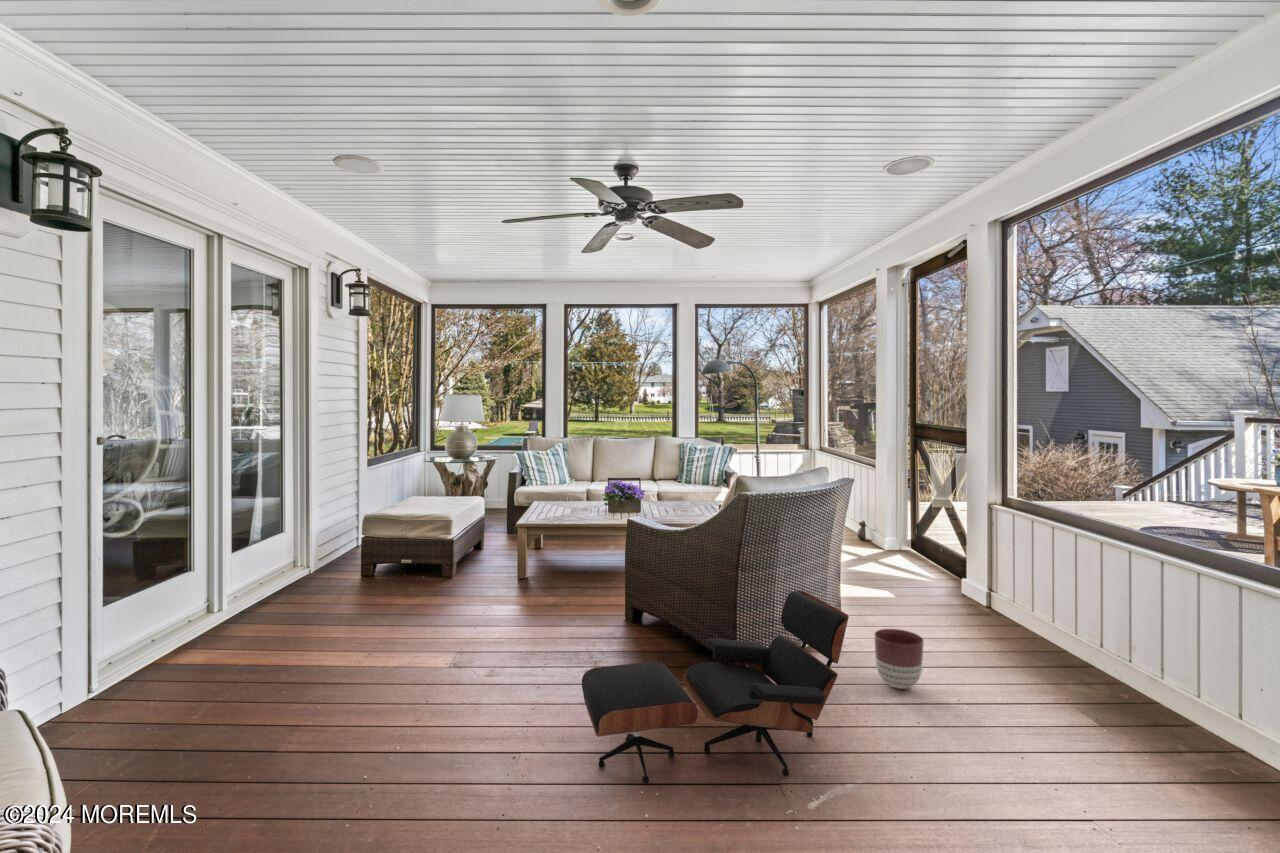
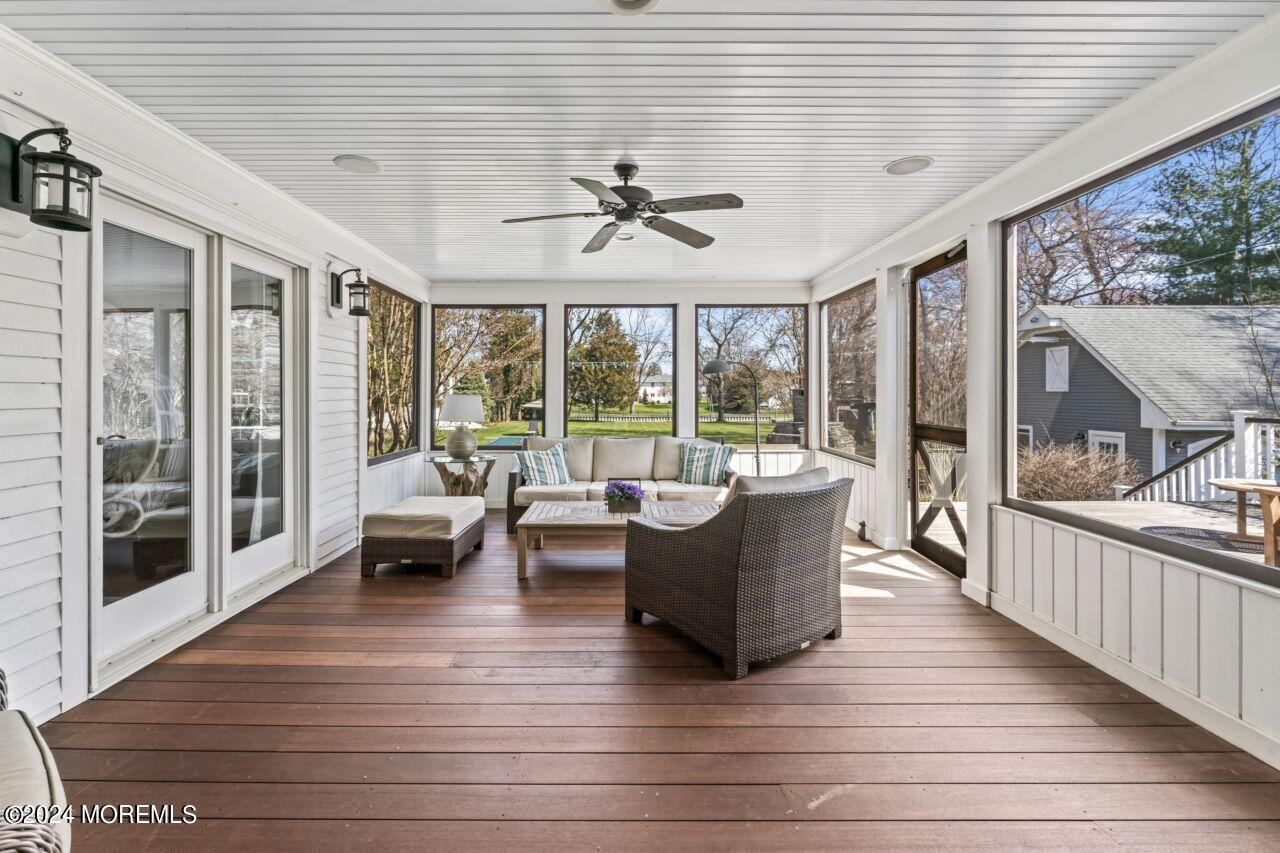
- lounge chair [581,590,850,784]
- planter [873,628,925,690]
